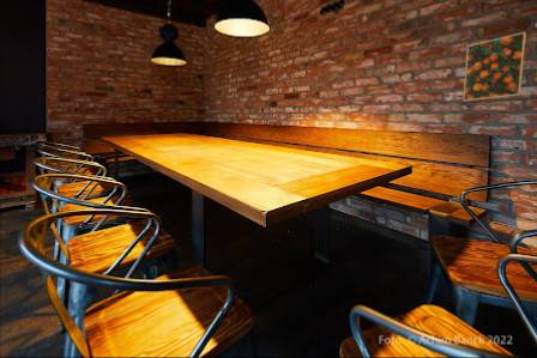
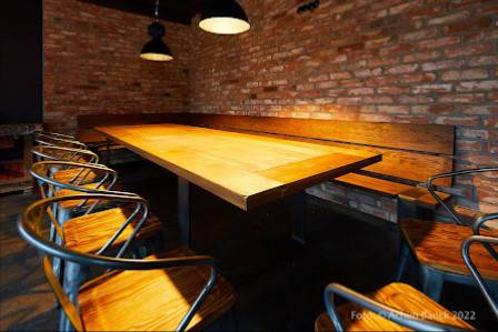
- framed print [463,31,527,103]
